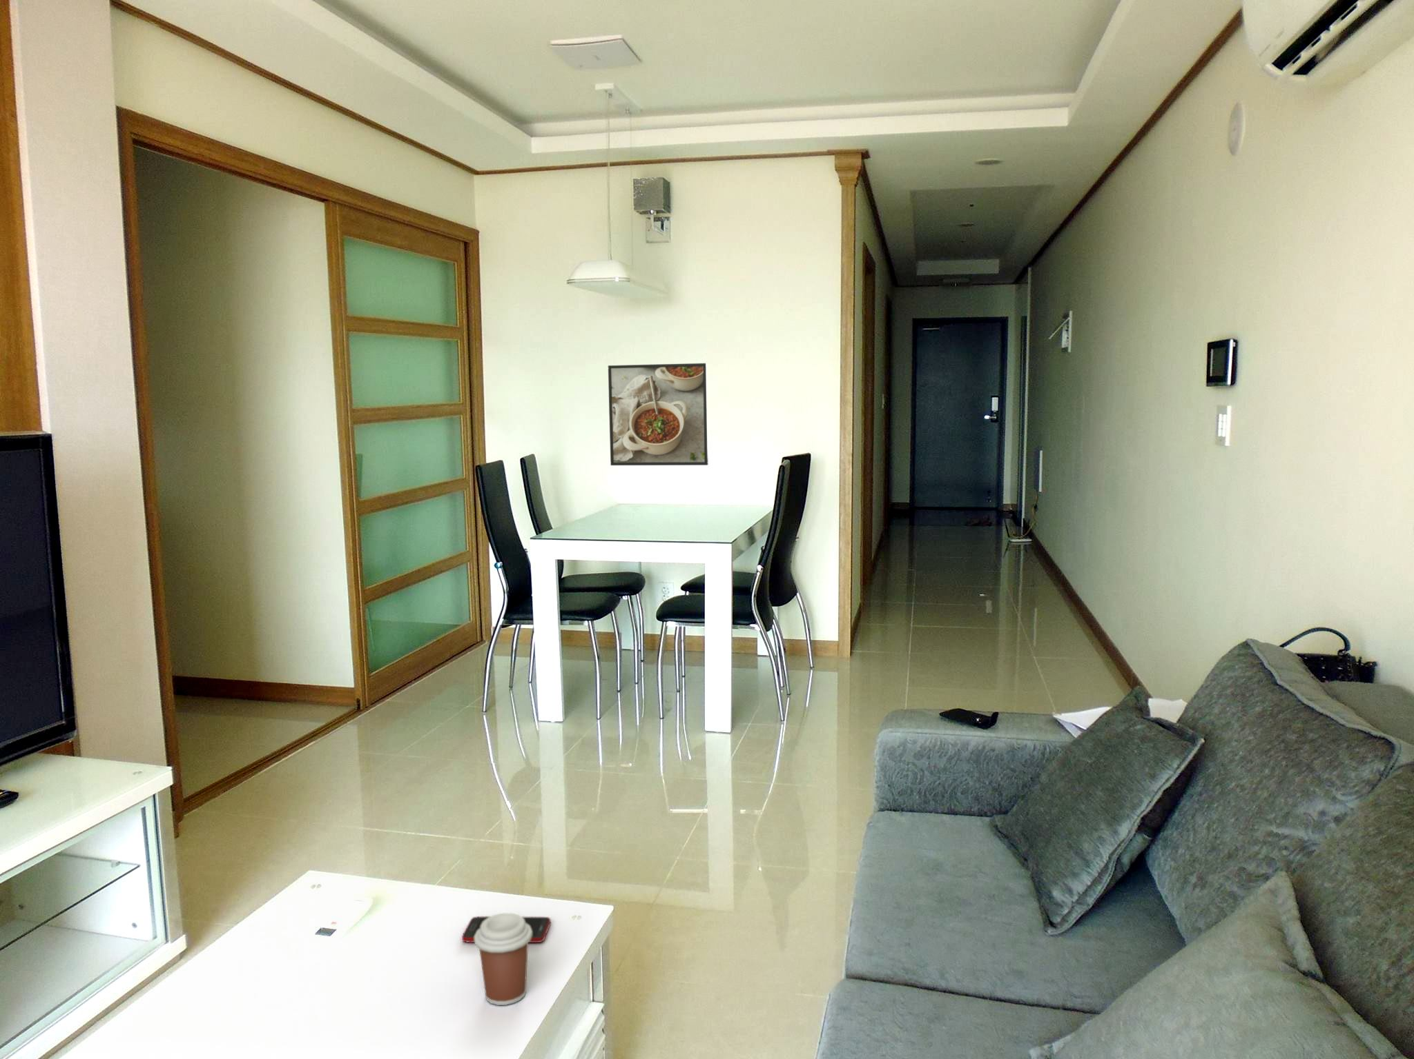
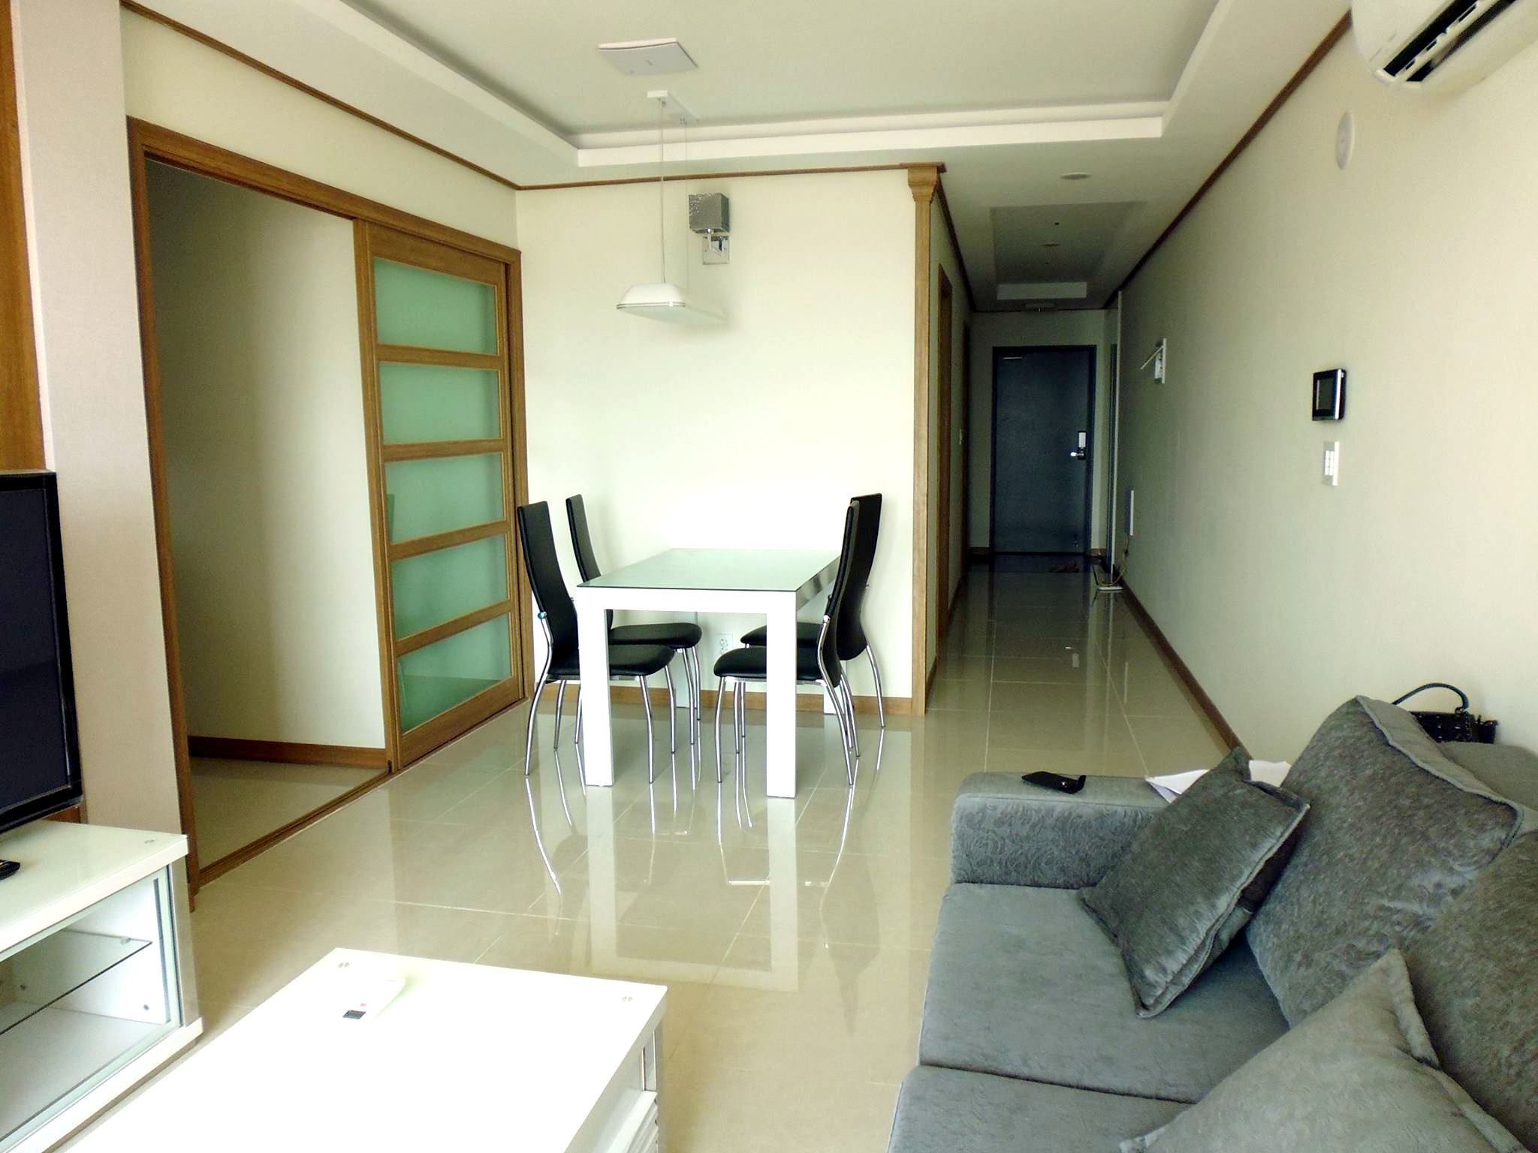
- coffee cup [474,913,532,1006]
- cell phone [461,916,551,943]
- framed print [608,363,709,466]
